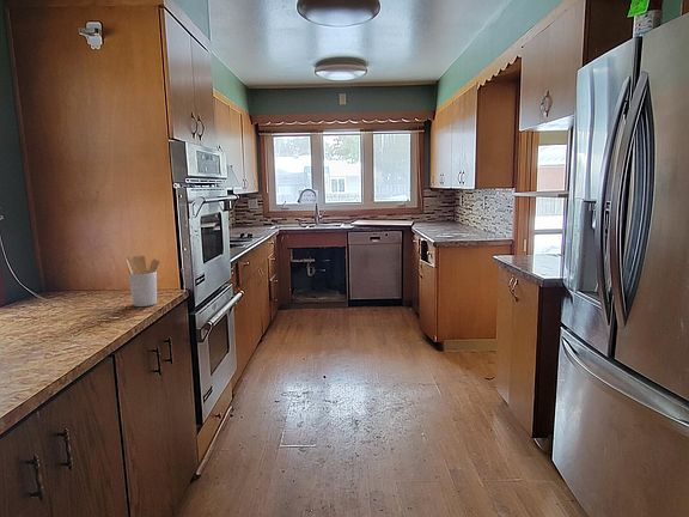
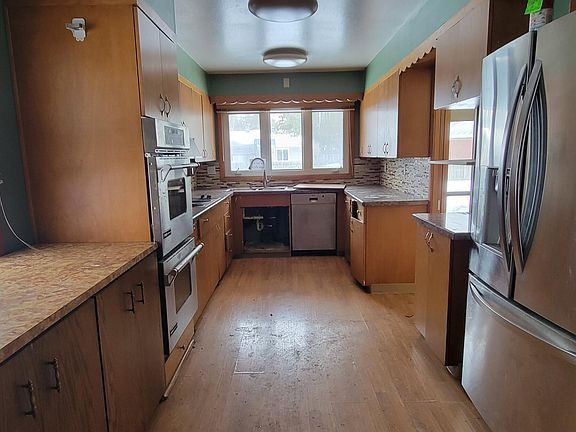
- utensil holder [123,255,161,308]
